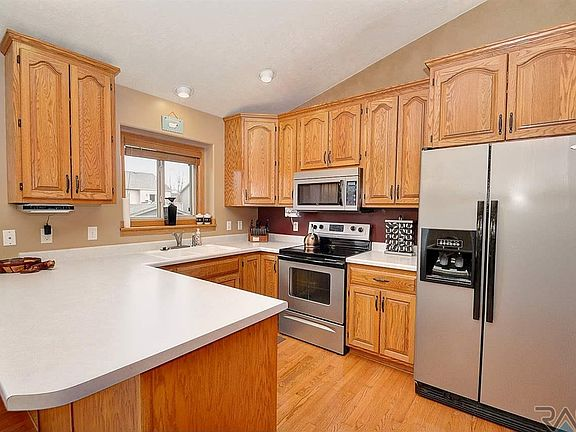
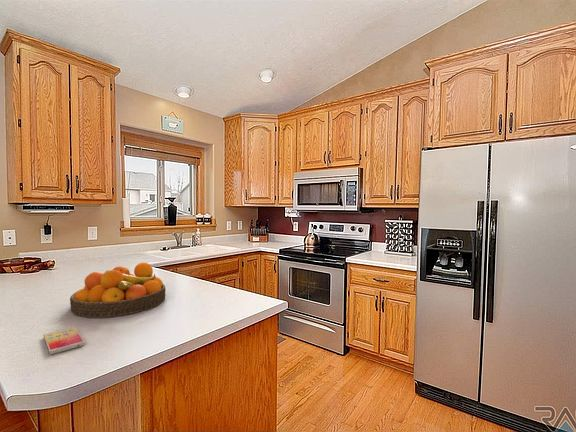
+ smartphone [42,326,86,355]
+ fruit bowl [69,261,167,318]
